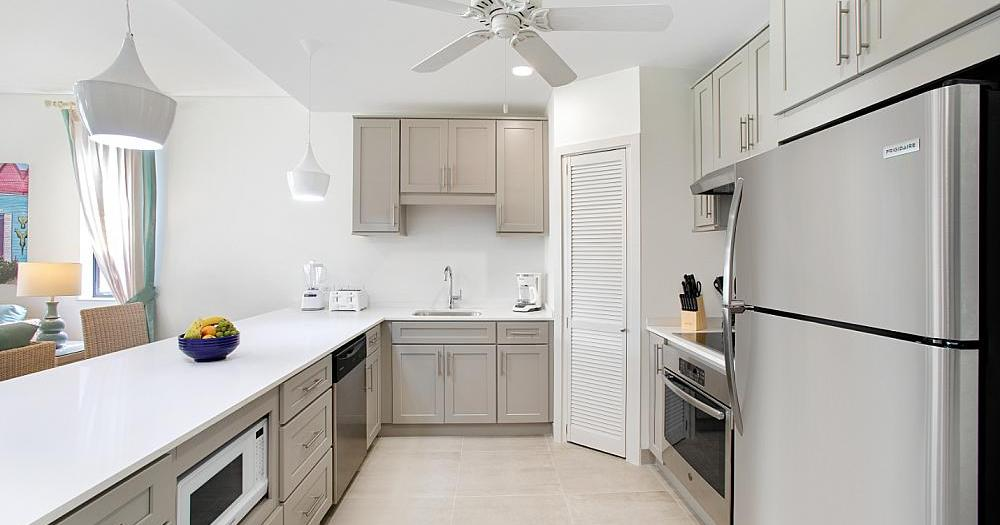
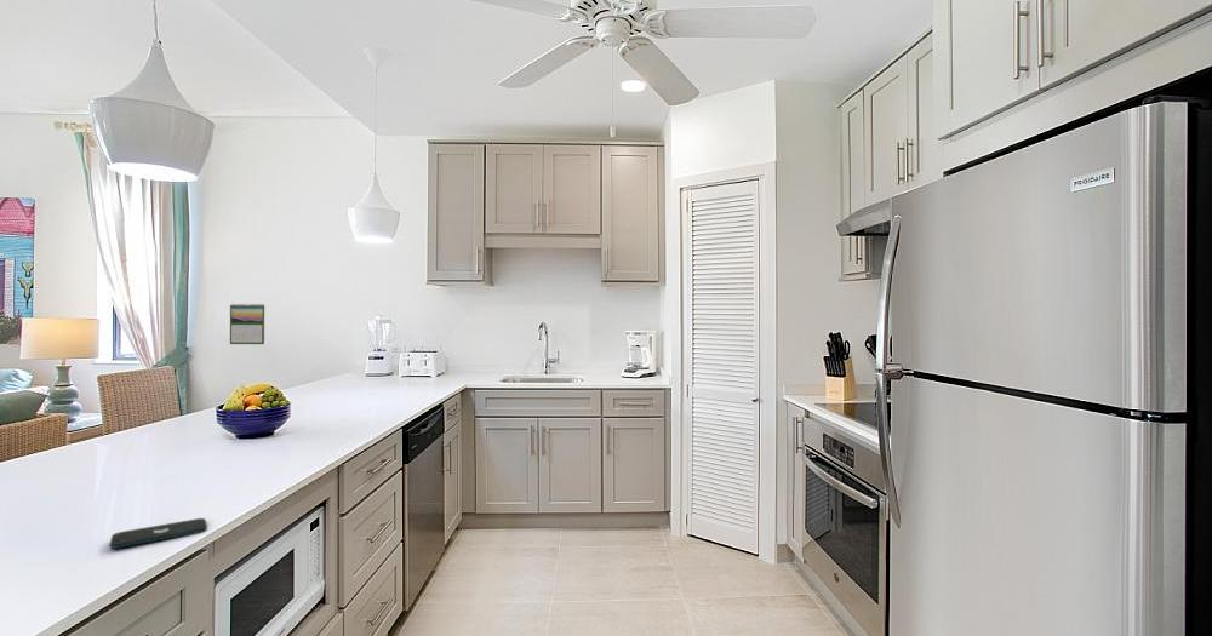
+ calendar [229,302,265,345]
+ smartphone [109,517,208,550]
